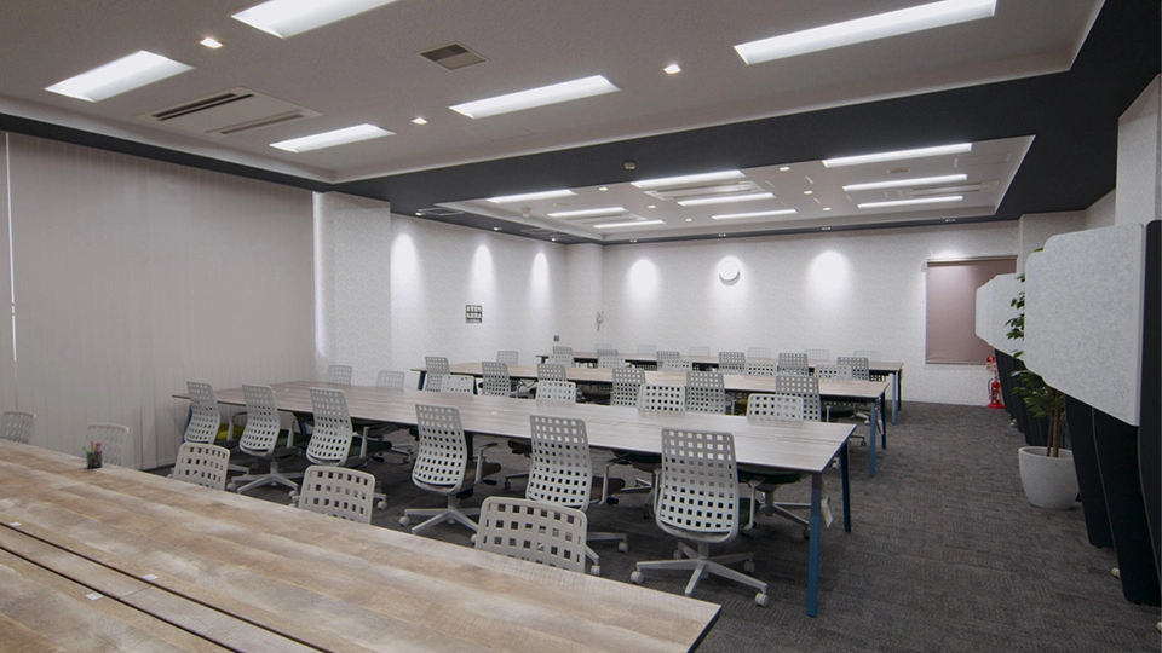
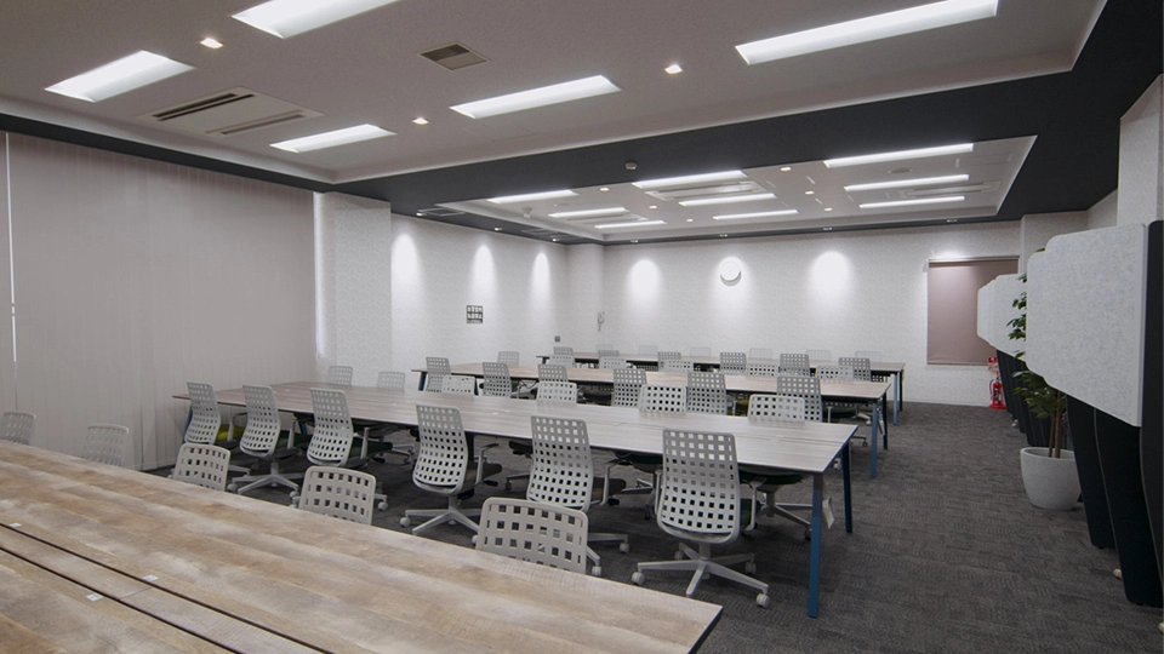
- pen holder [81,439,104,469]
